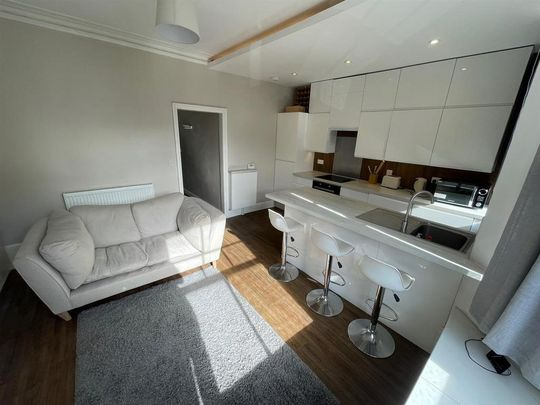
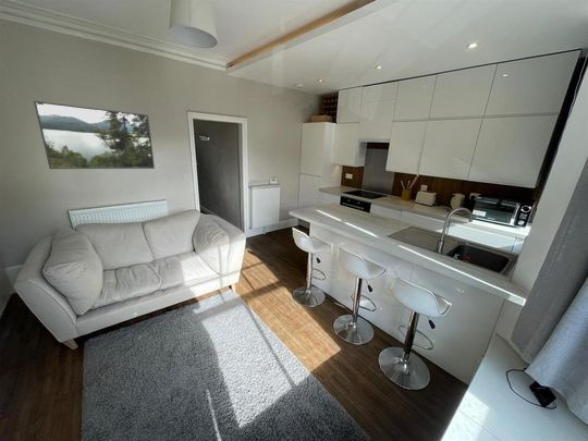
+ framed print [33,100,156,170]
